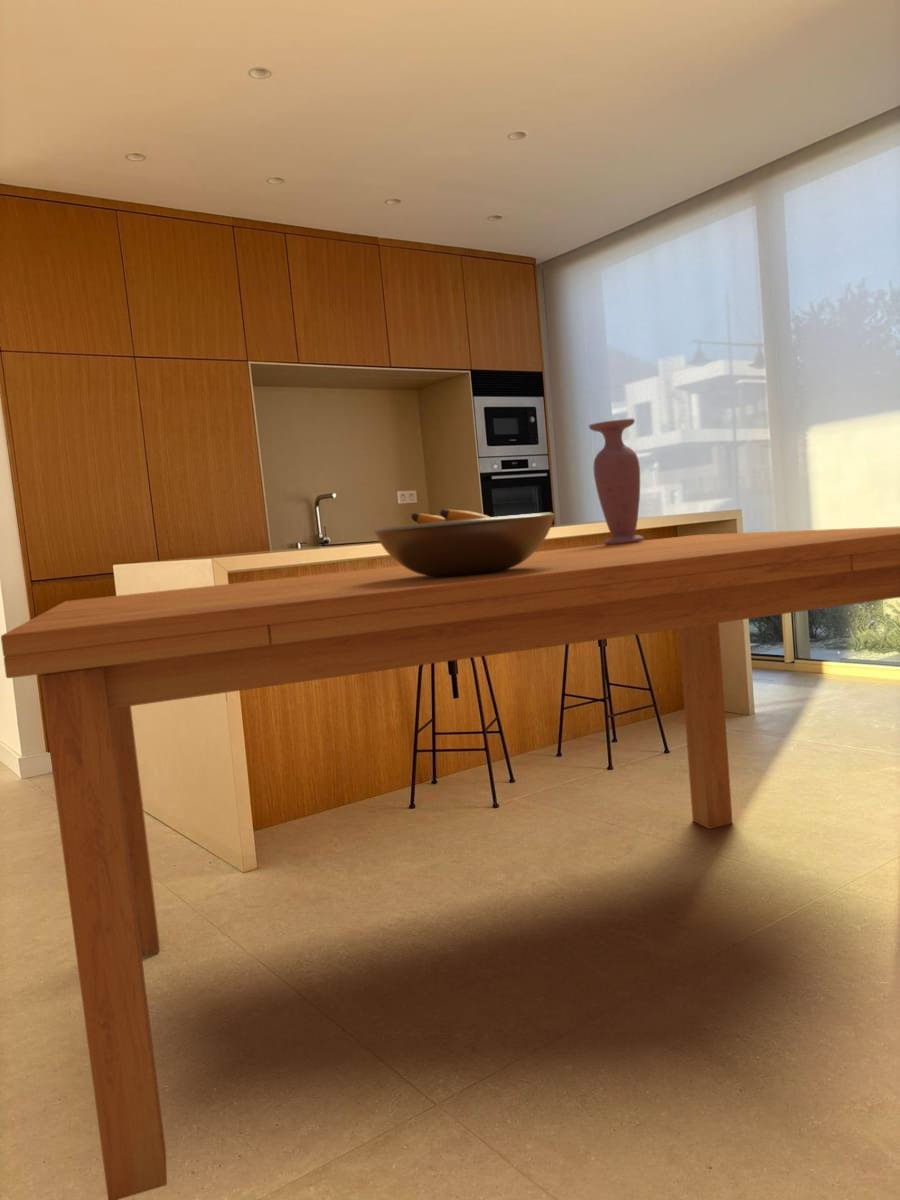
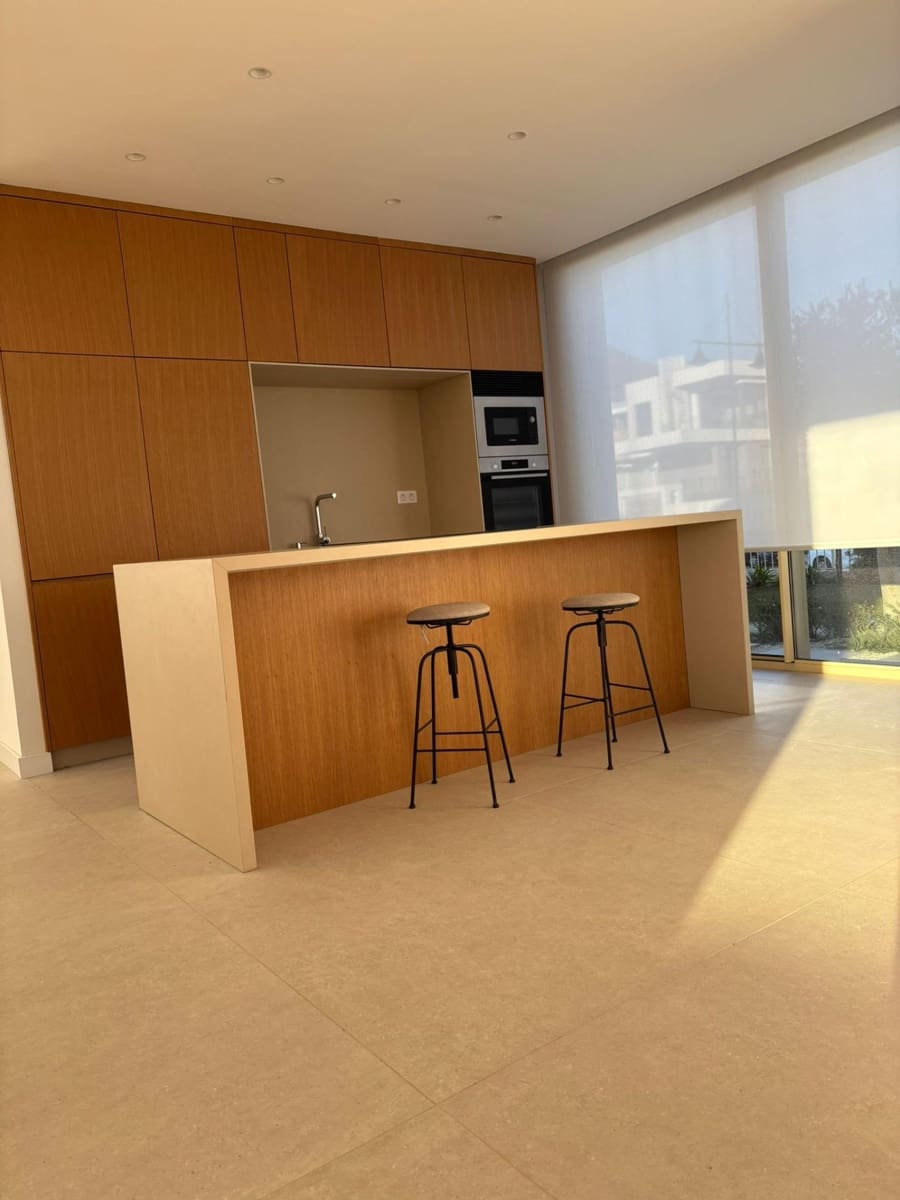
- vase [588,417,645,545]
- fruit bowl [373,508,556,577]
- dining table [0,526,900,1200]
